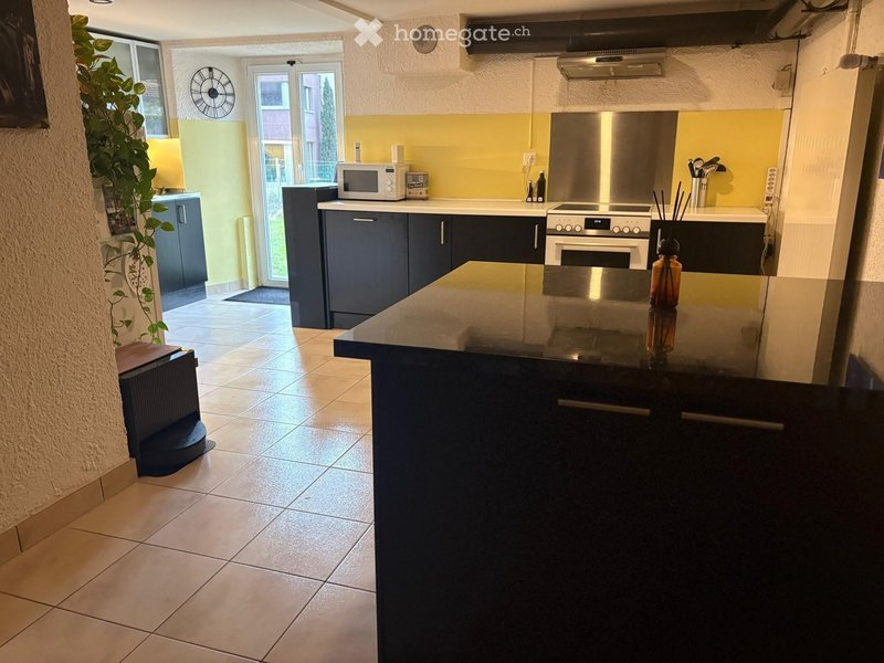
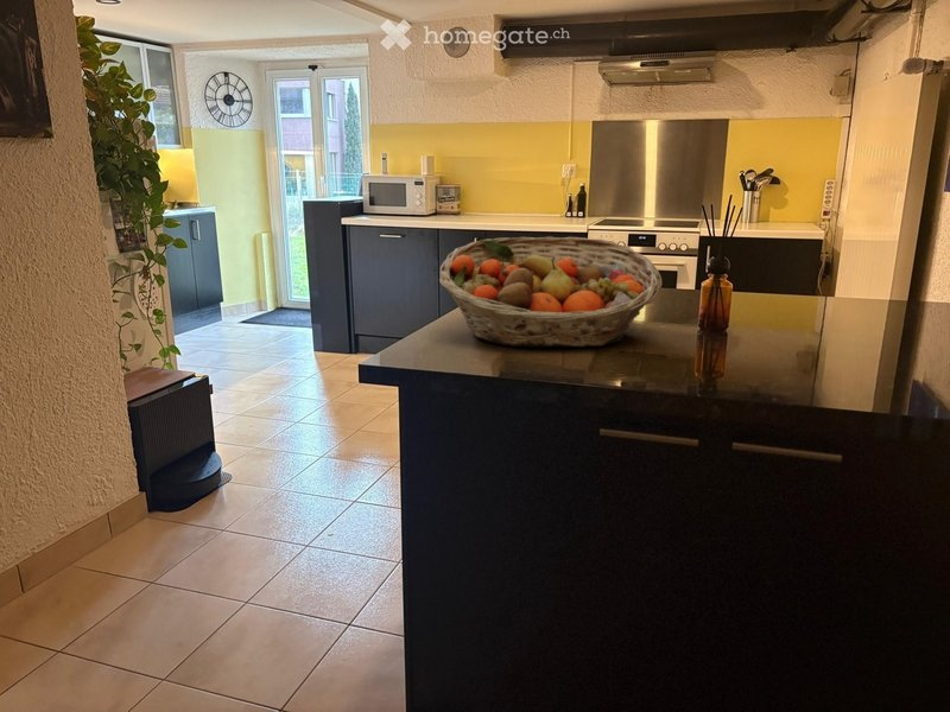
+ fruit basket [438,236,664,349]
